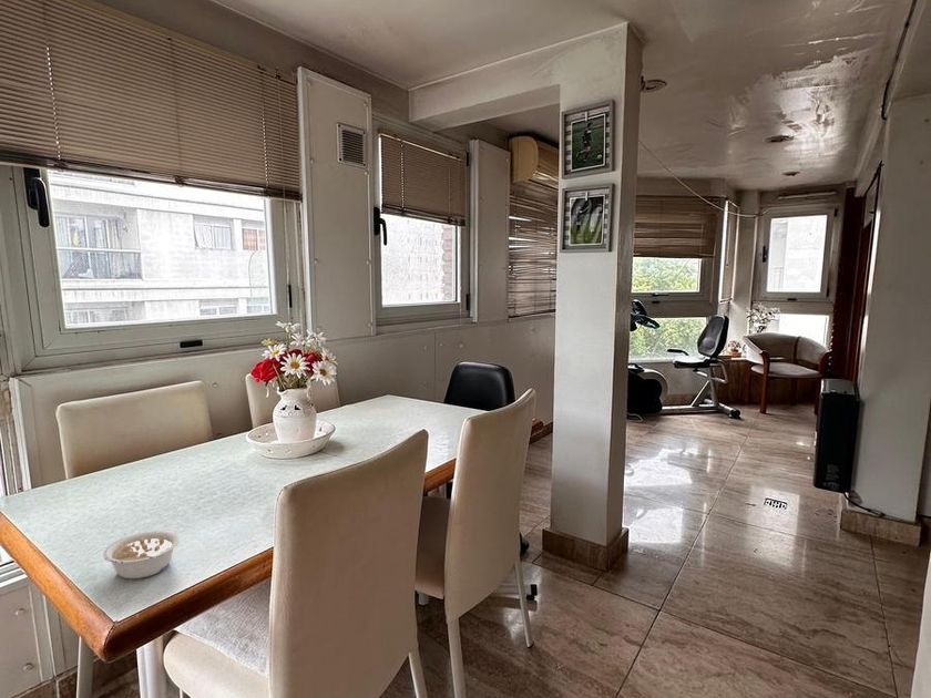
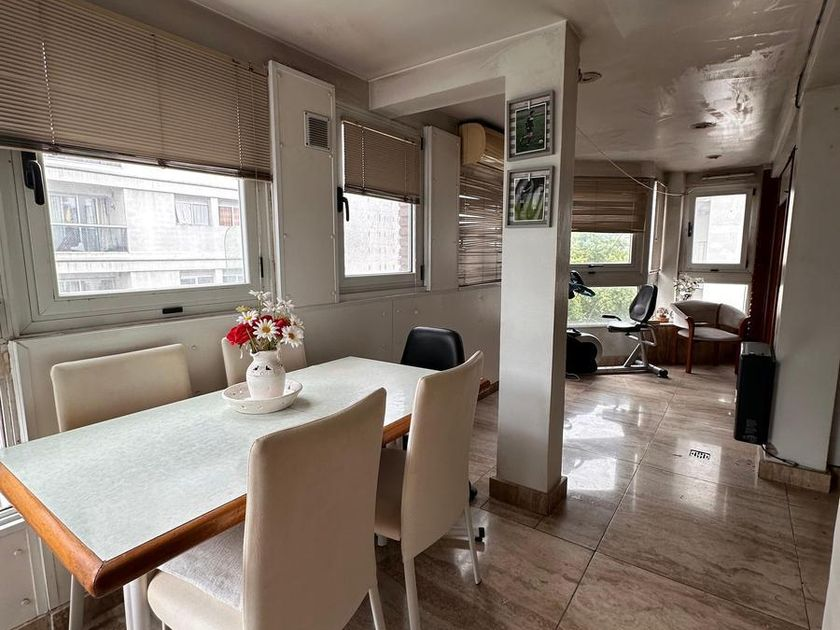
- legume [102,530,181,579]
